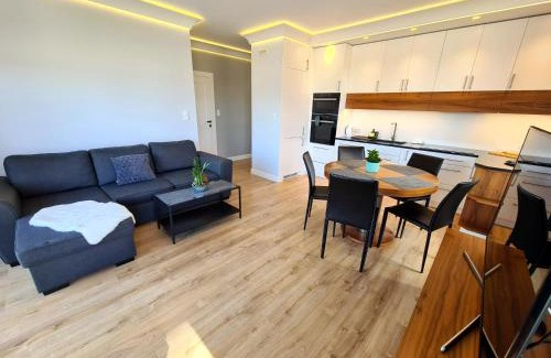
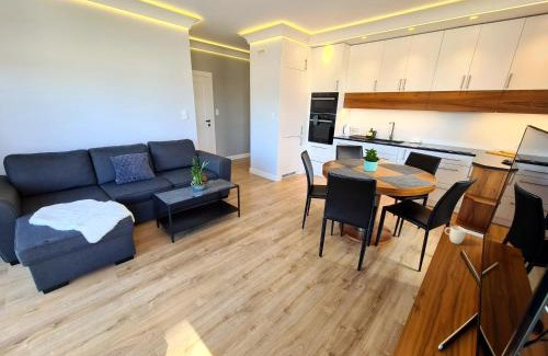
+ mug [444,225,467,245]
